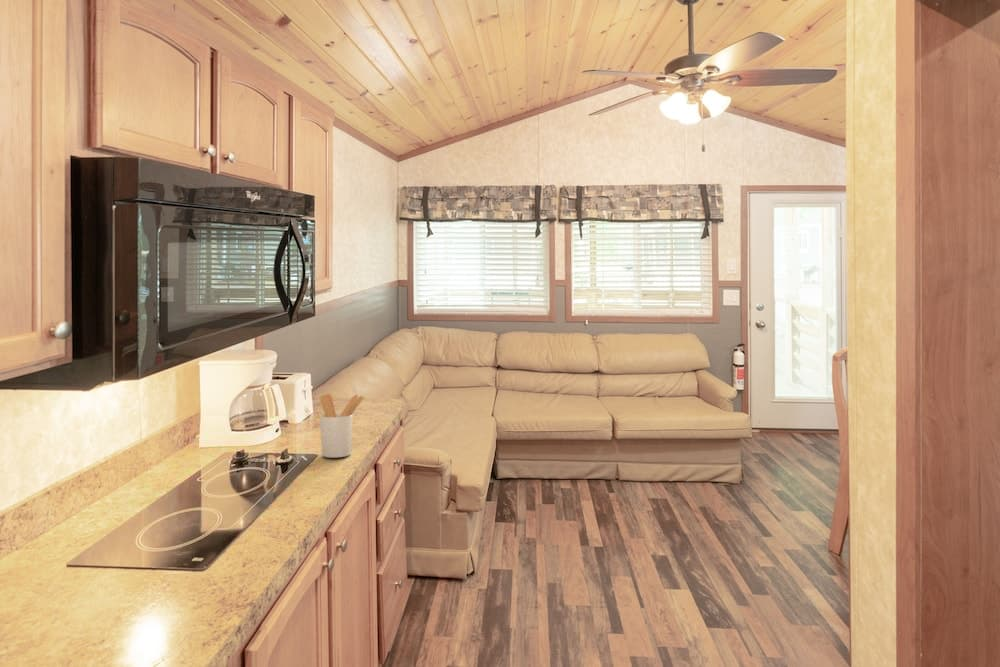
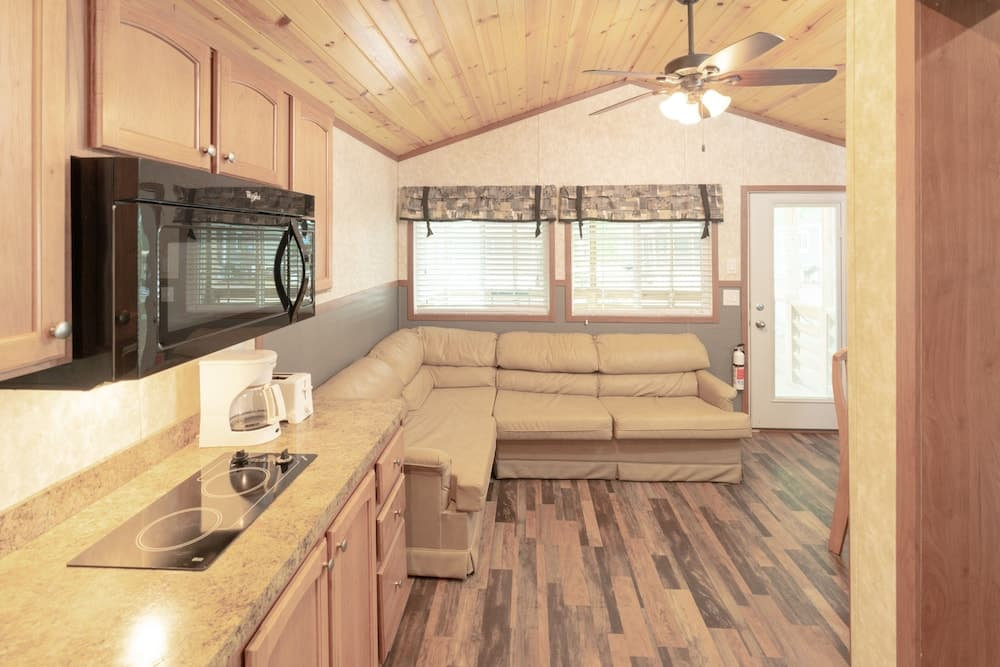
- utensil holder [319,393,365,459]
